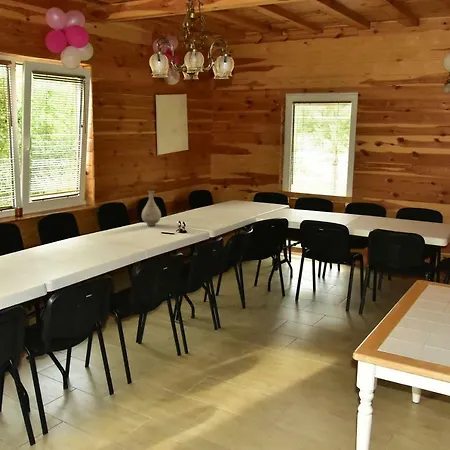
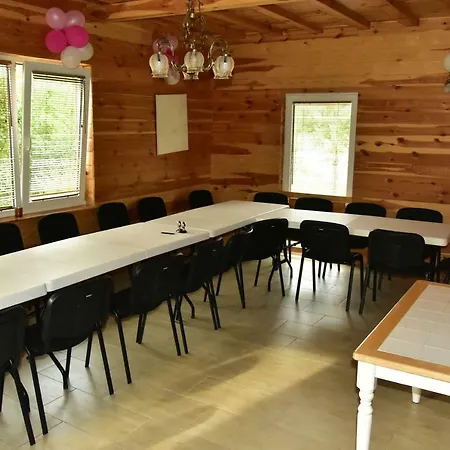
- vase [141,190,162,227]
